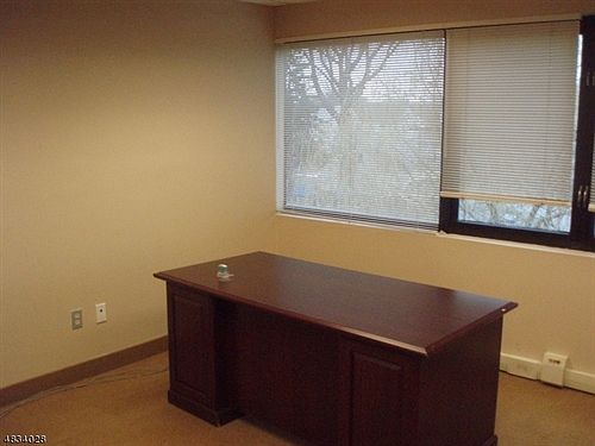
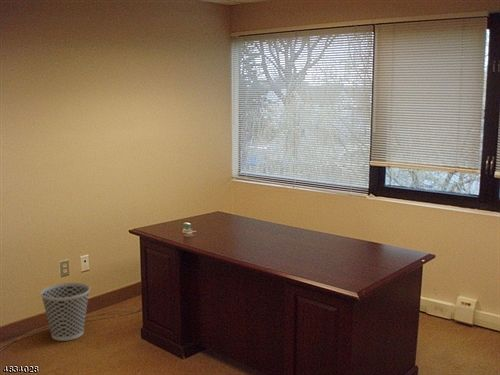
+ wastebasket [39,282,91,342]
